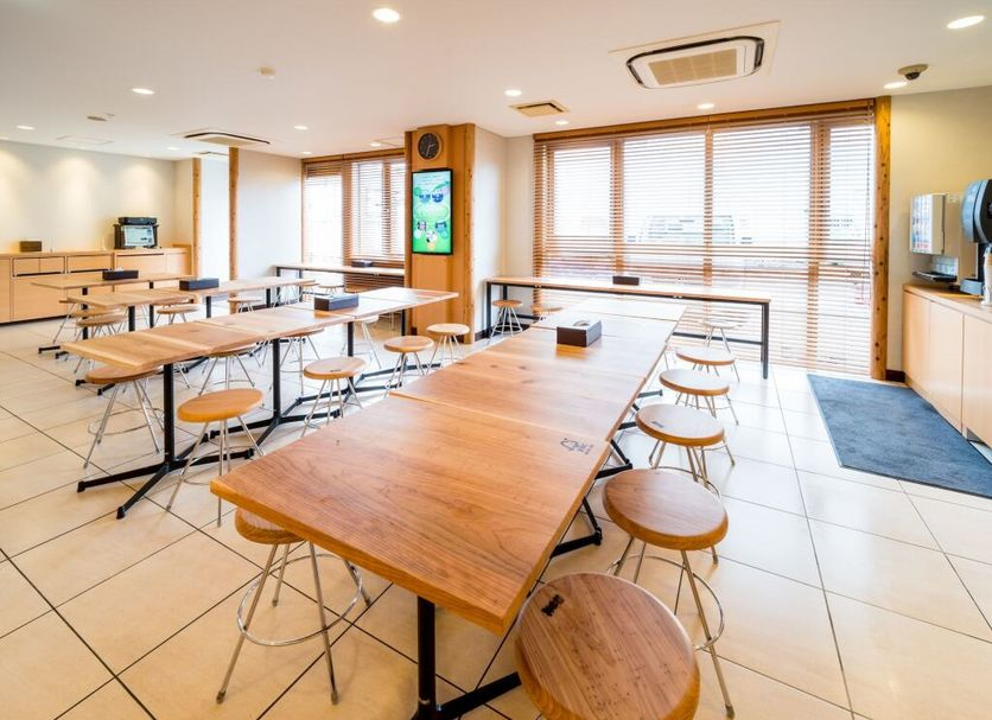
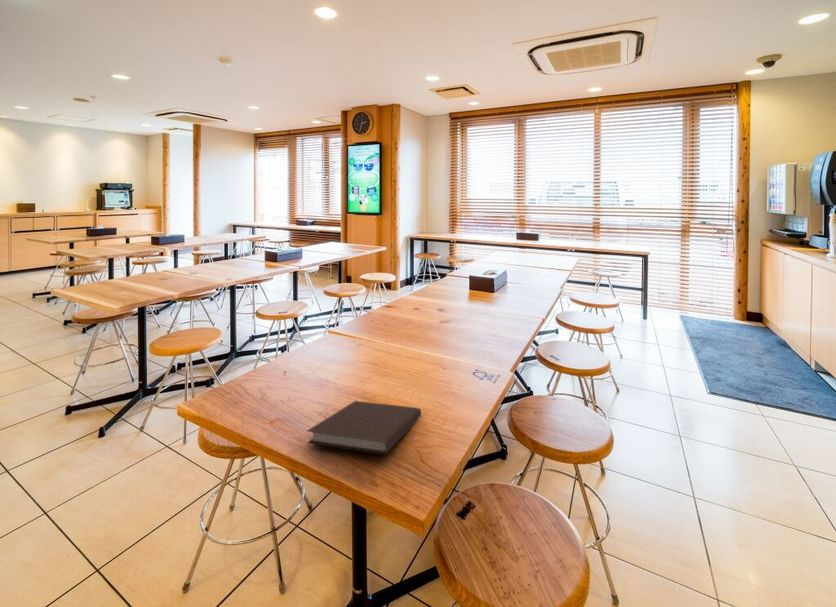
+ notebook [306,400,422,455]
